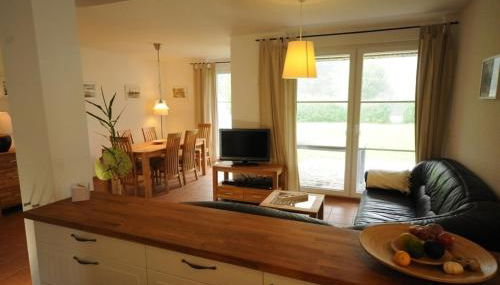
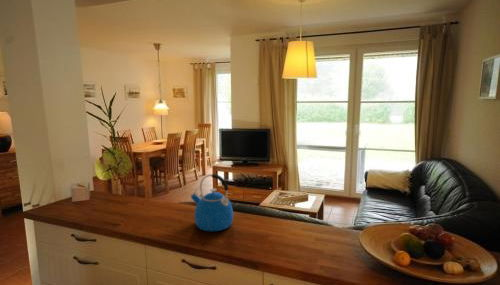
+ kettle [190,173,234,232]
